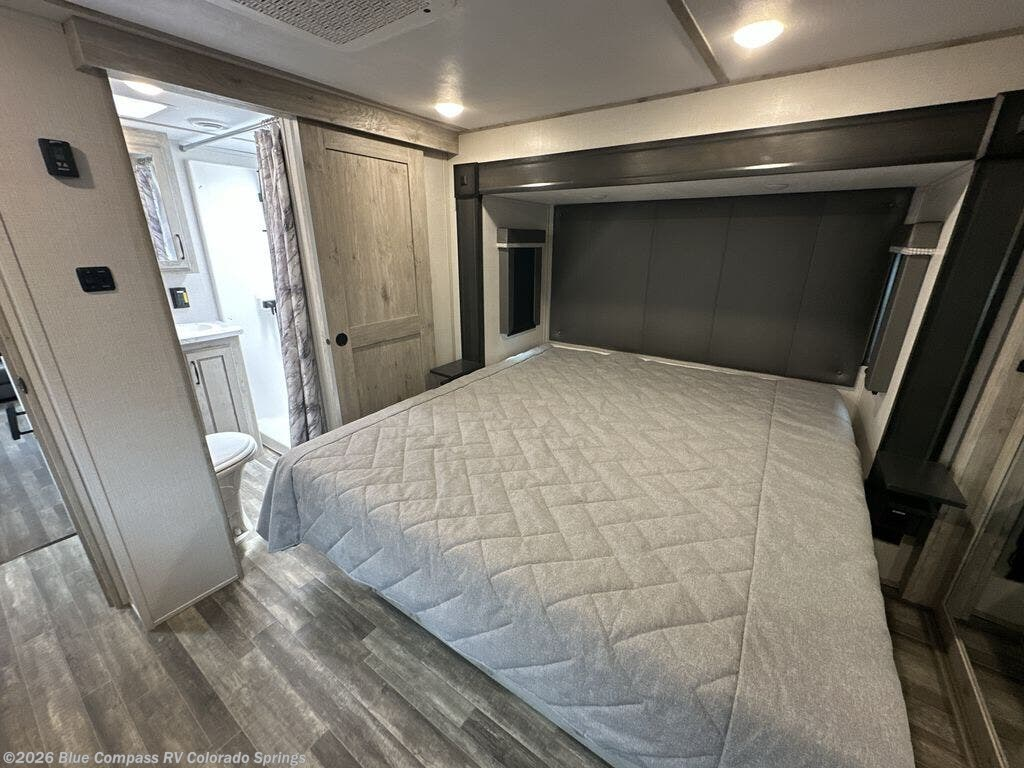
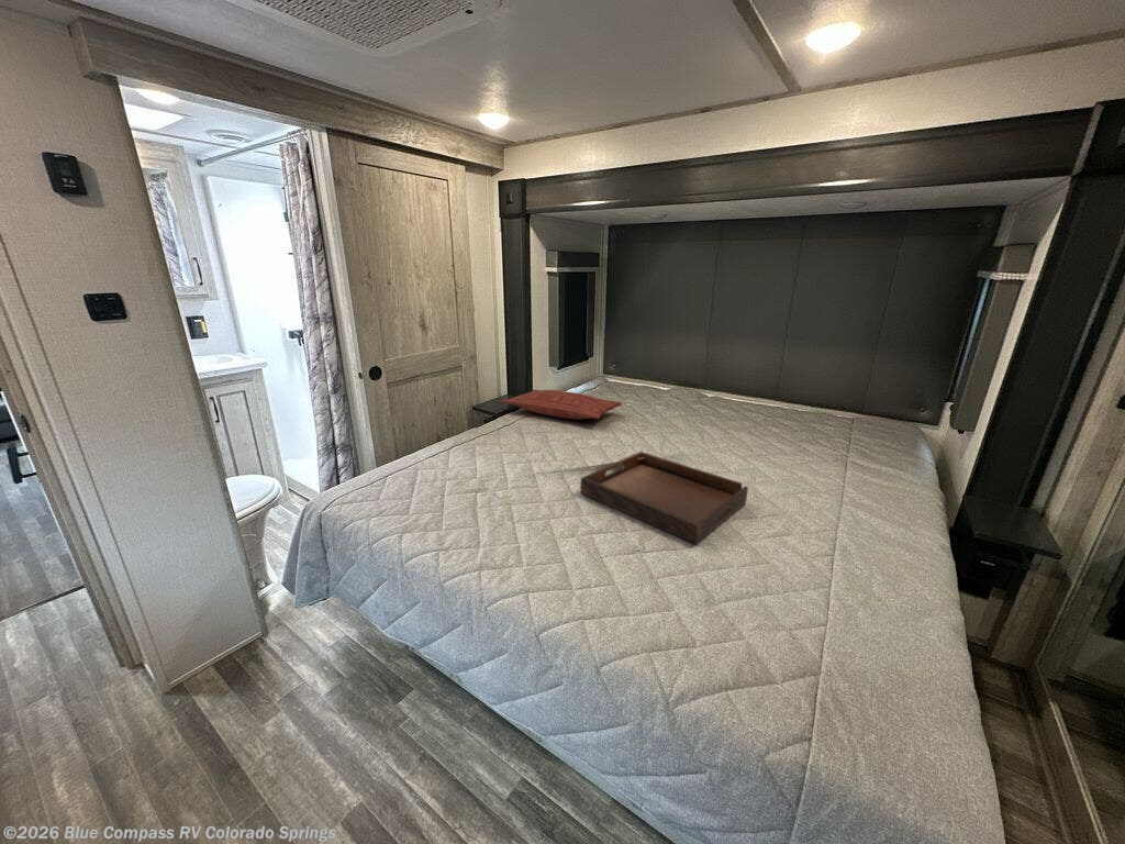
+ serving tray [579,451,749,545]
+ pillow [501,389,623,421]
